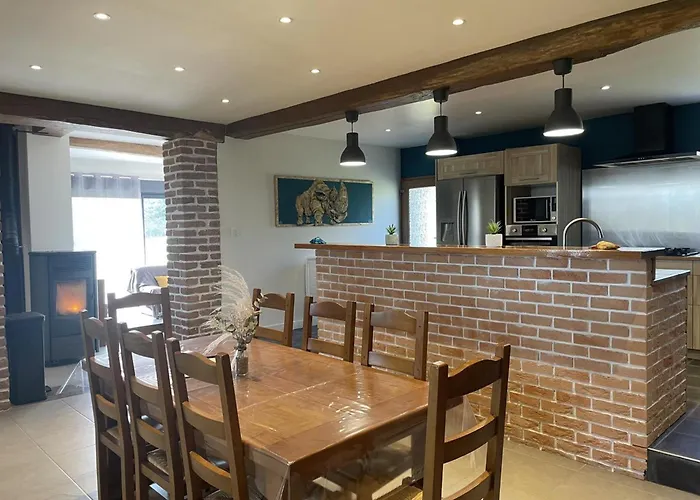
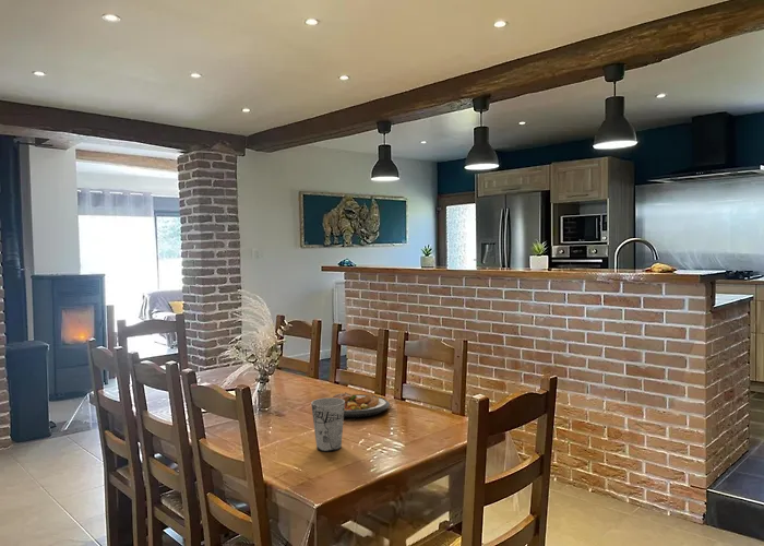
+ cup [310,396,345,452]
+ plate [332,391,391,418]
